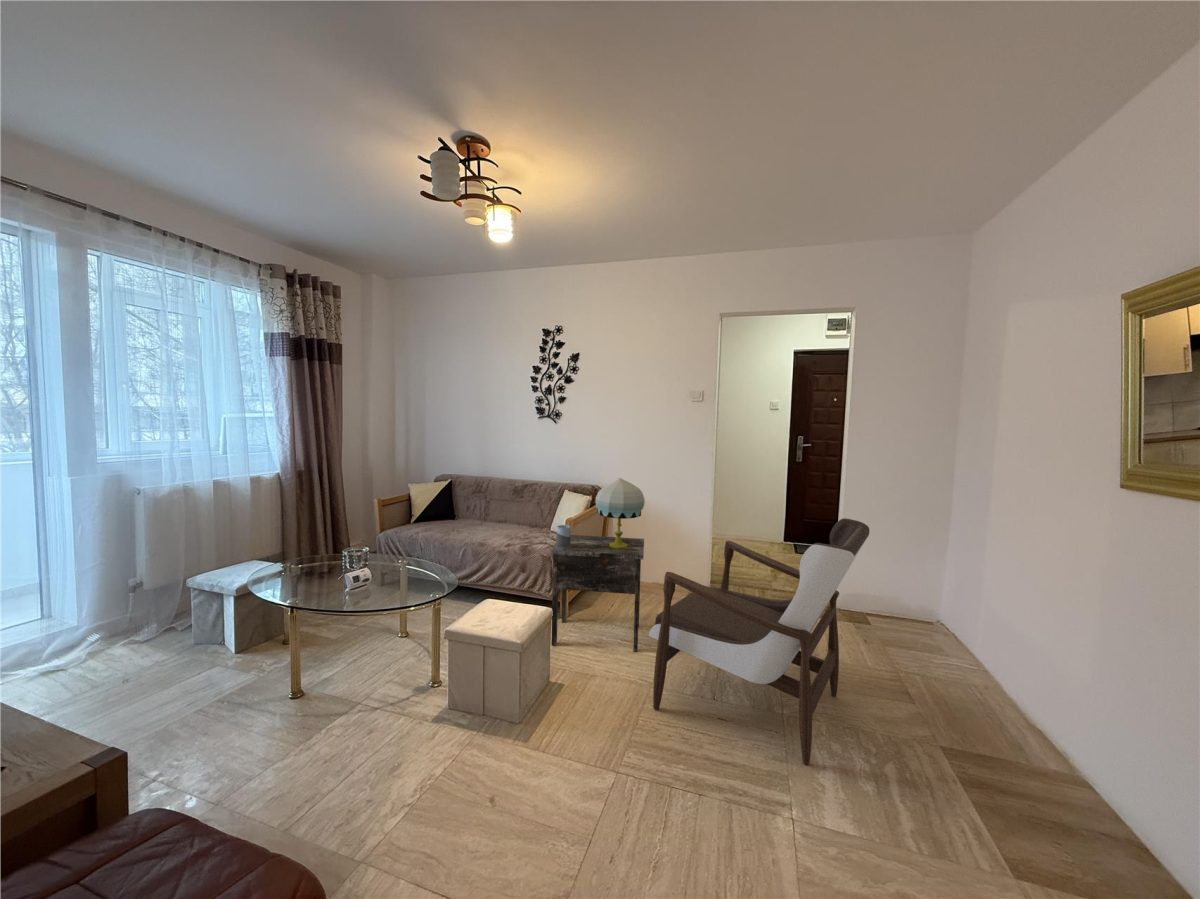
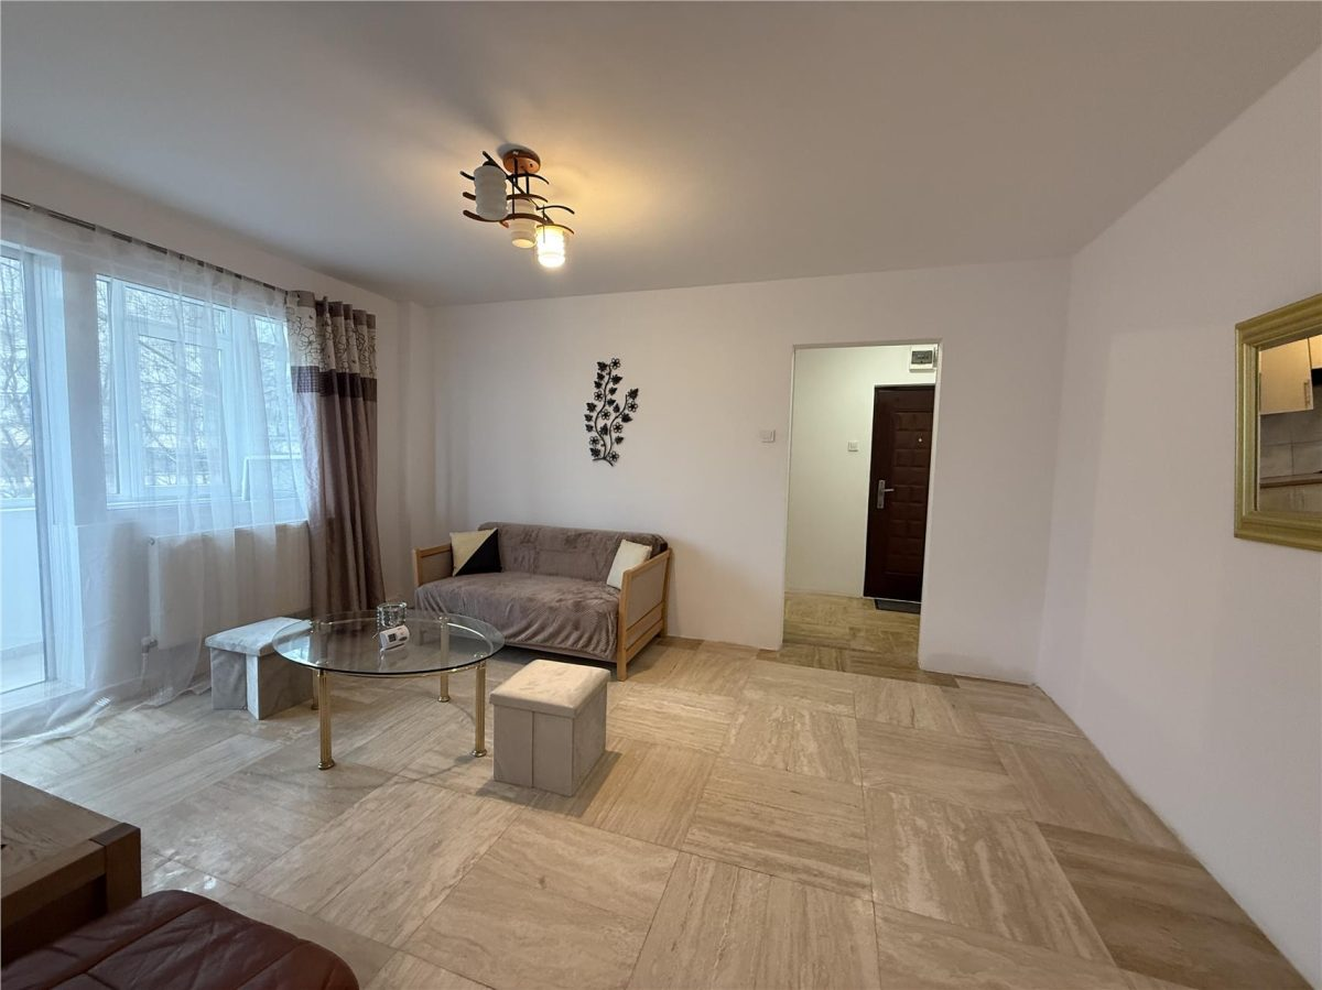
- side table [549,534,645,653]
- table lamp [595,477,645,548]
- armchair [648,517,870,766]
- mug [555,524,577,549]
